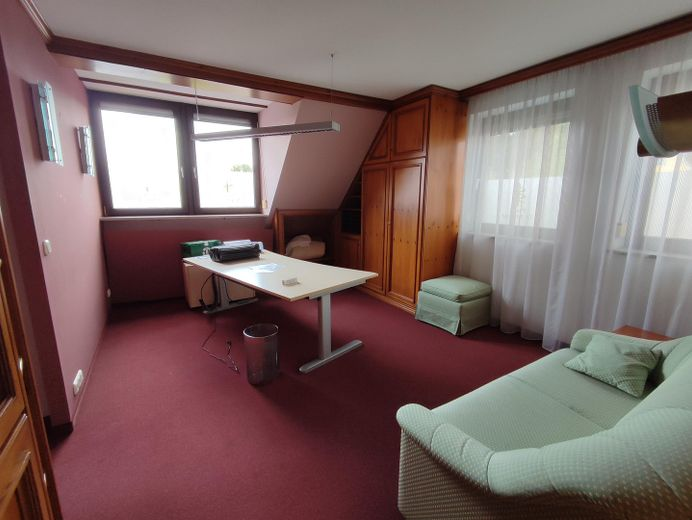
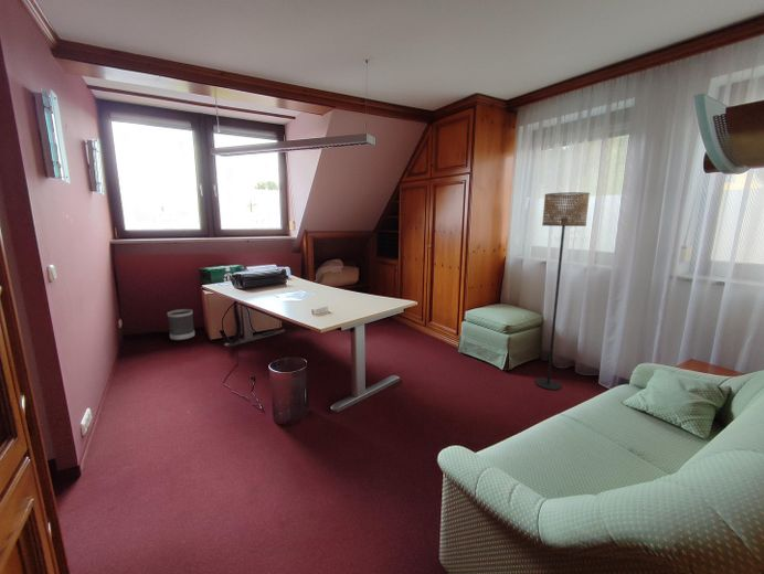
+ wastebasket [167,308,195,341]
+ floor lamp [534,191,591,391]
